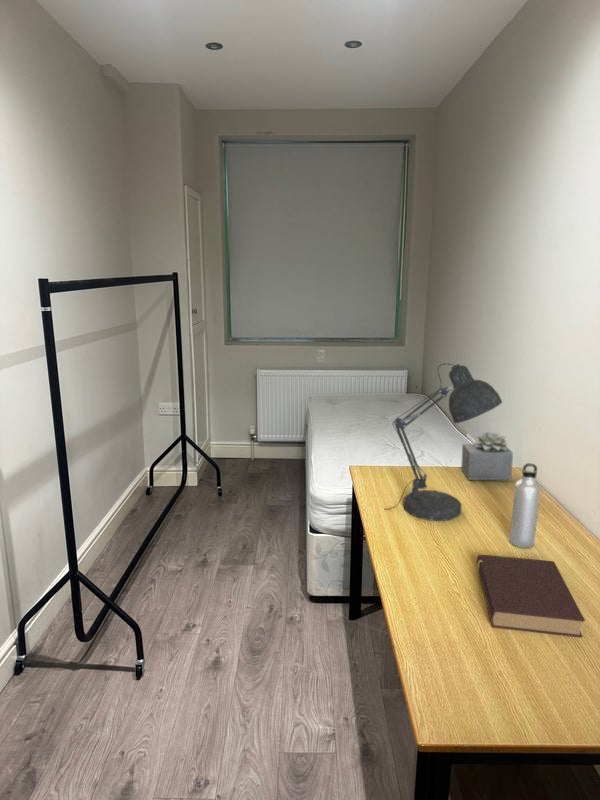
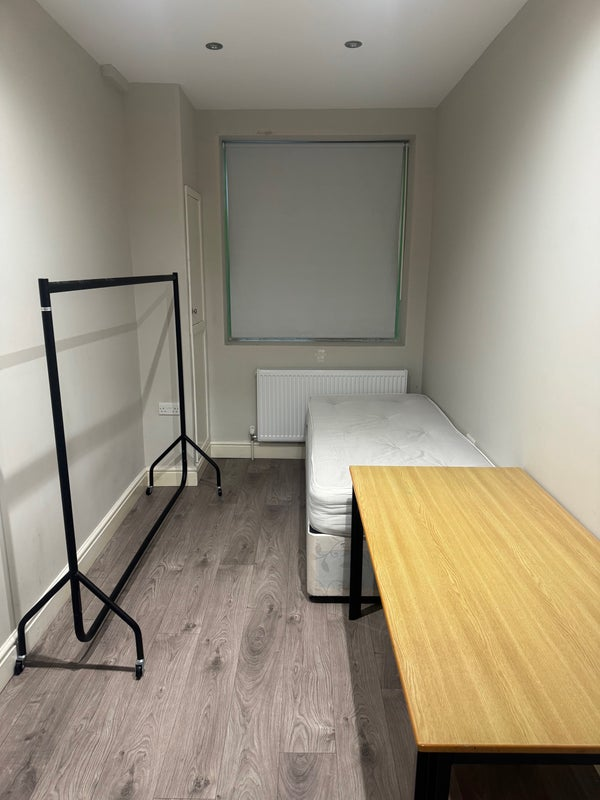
- book [475,553,586,639]
- water bottle [509,462,542,549]
- succulent plant [460,429,514,481]
- desk lamp [385,363,503,522]
